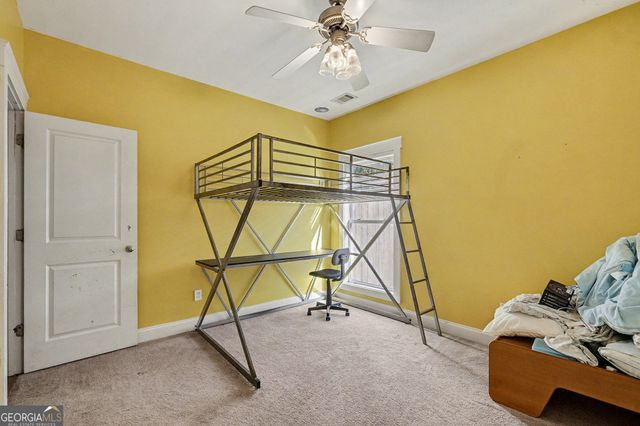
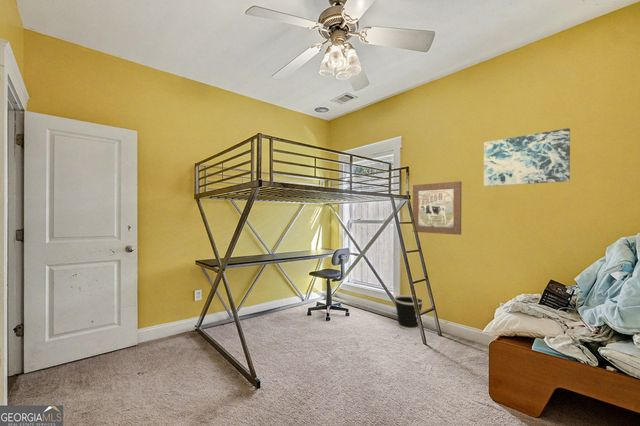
+ wastebasket [393,294,424,331]
+ wall art [483,127,571,187]
+ wall art [412,180,463,236]
